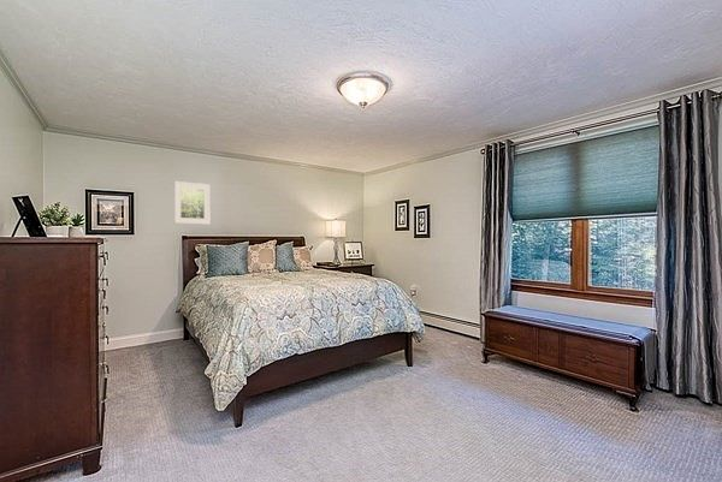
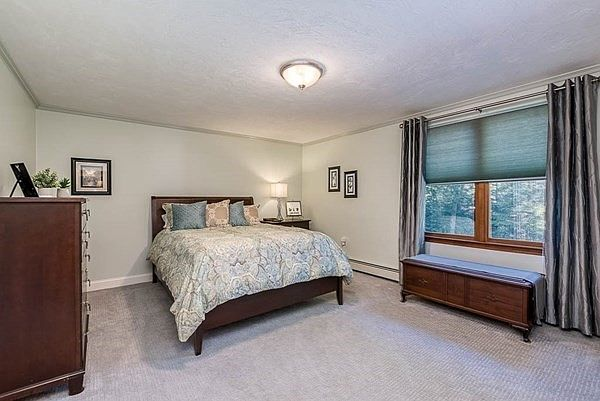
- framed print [173,180,212,225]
